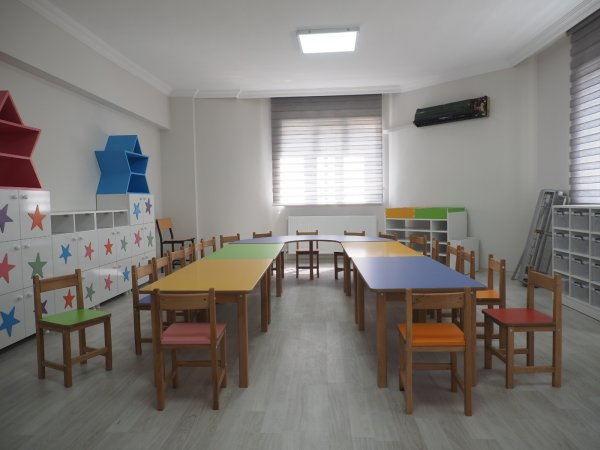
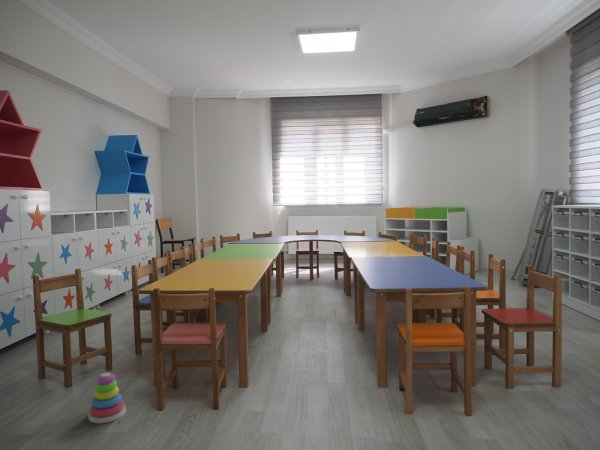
+ stacking toy [87,372,127,424]
